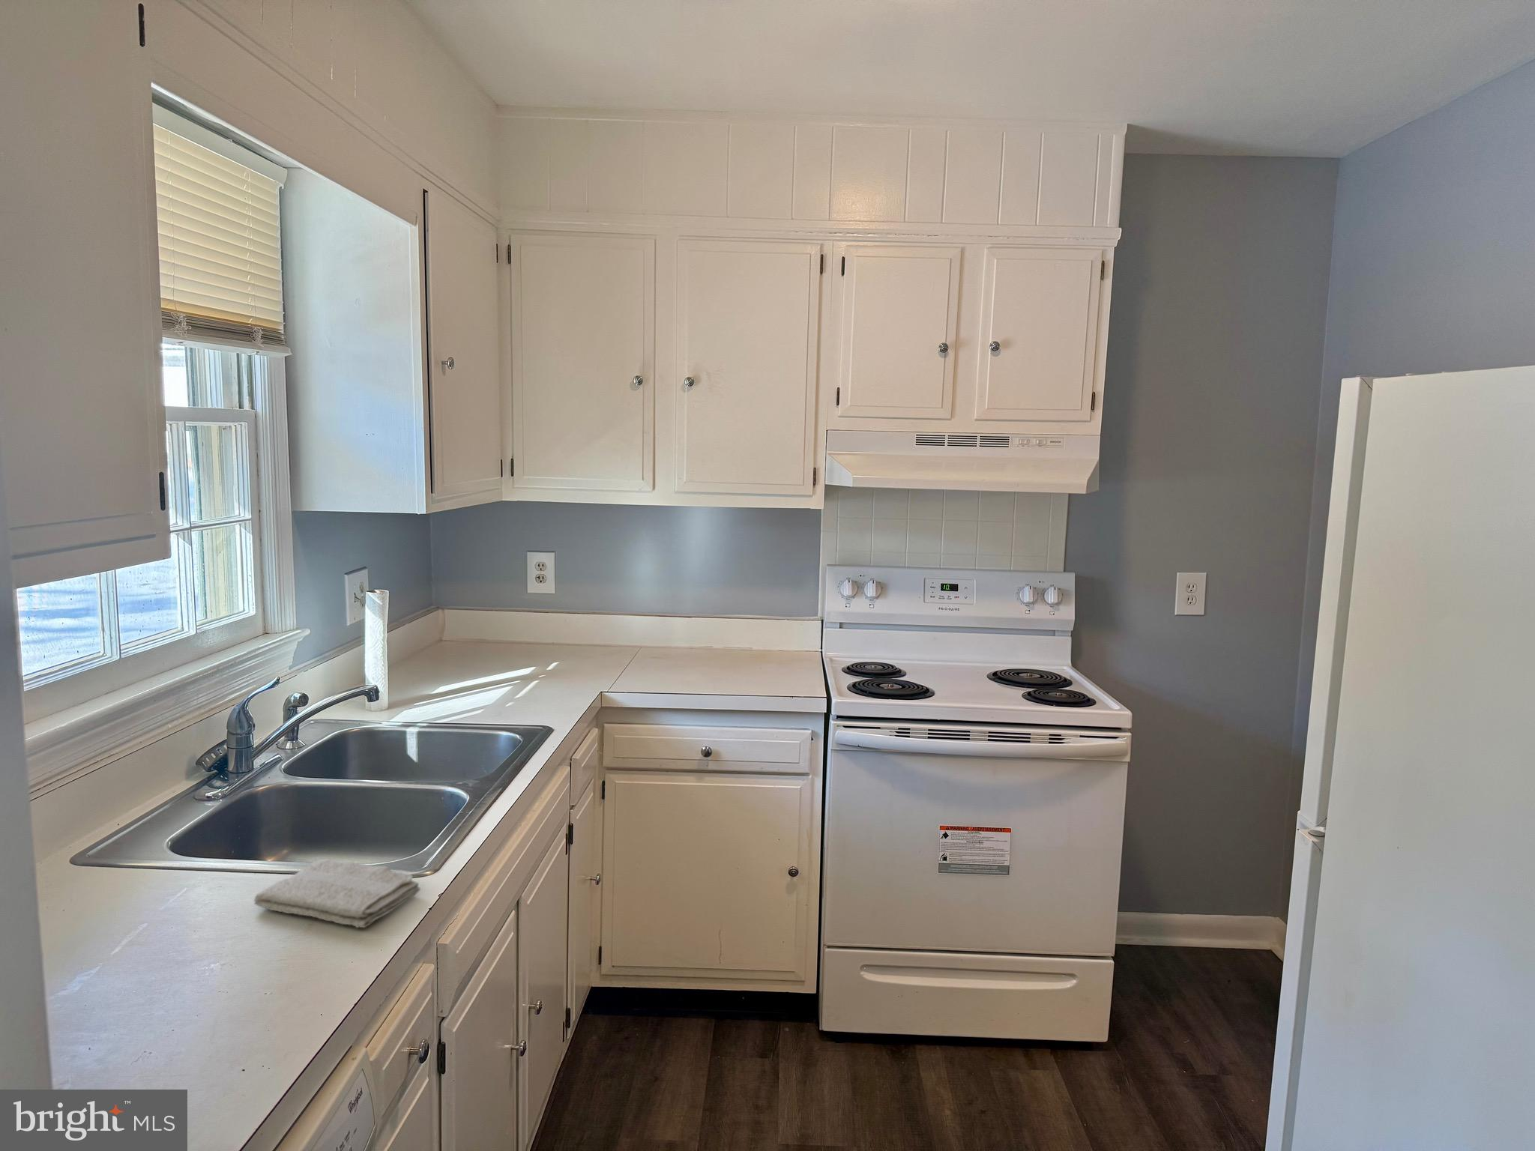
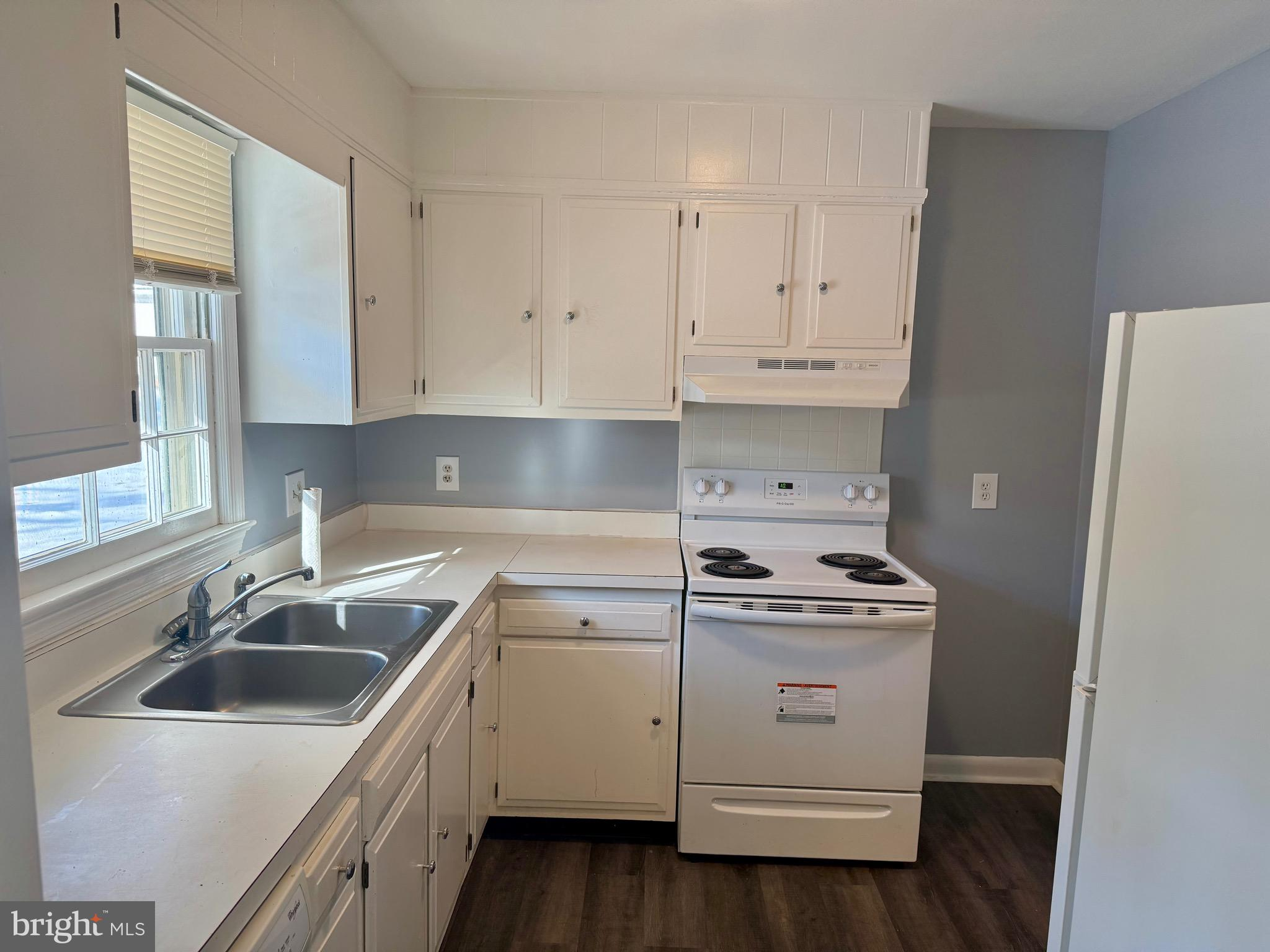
- washcloth [254,858,422,929]
